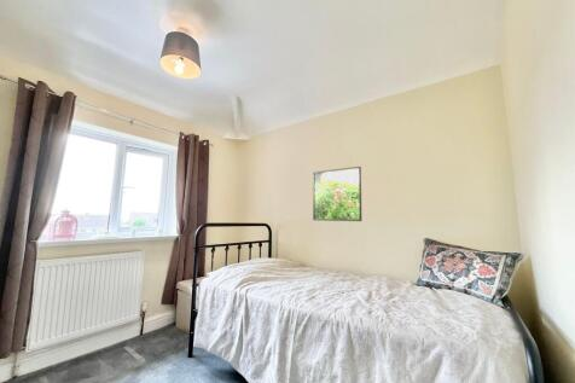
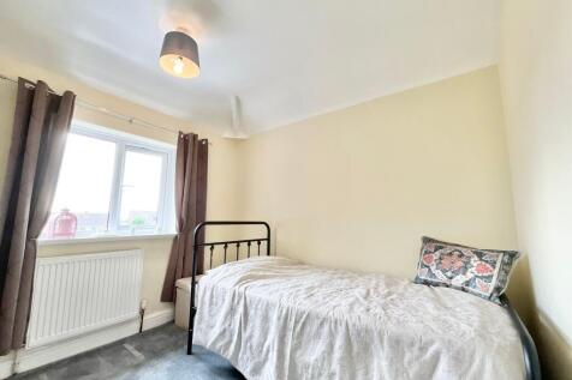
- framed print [312,166,362,222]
